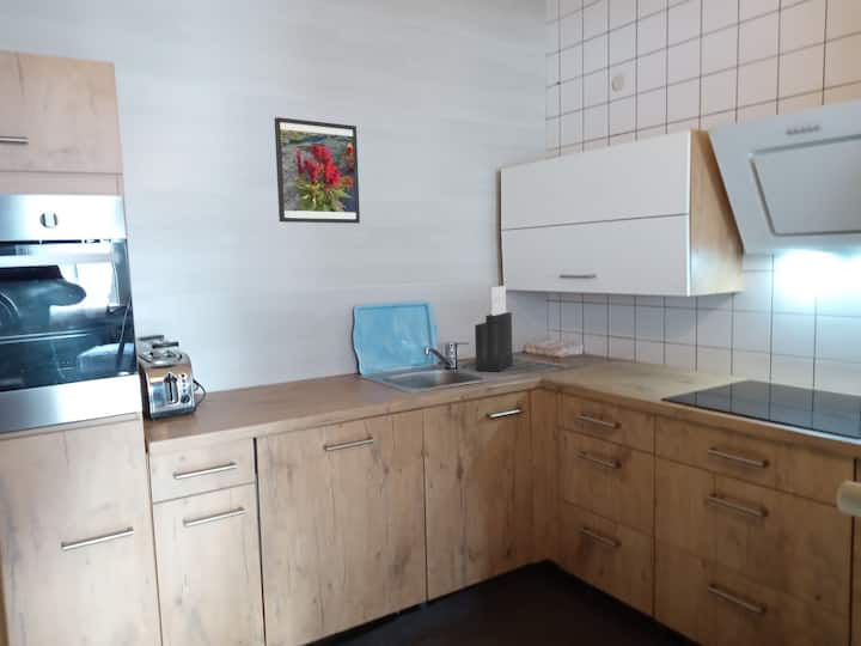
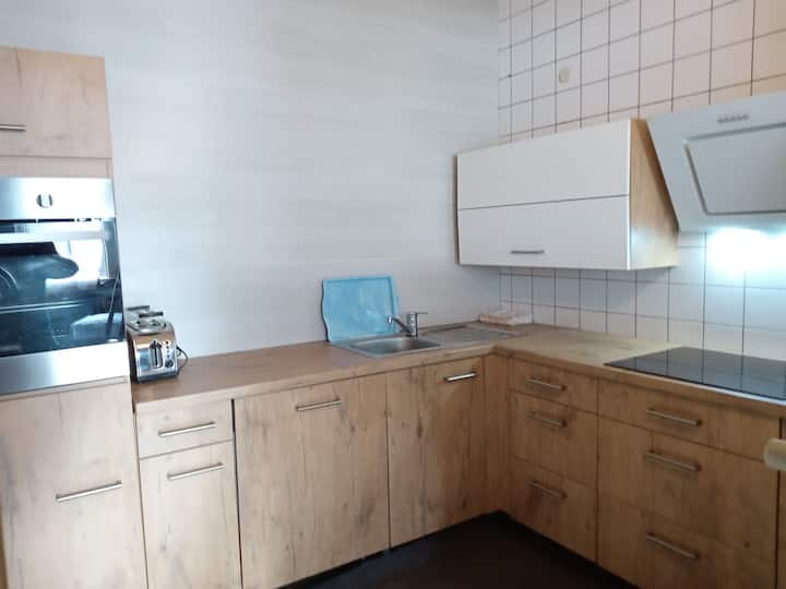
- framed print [274,116,361,225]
- knife block [474,285,513,373]
